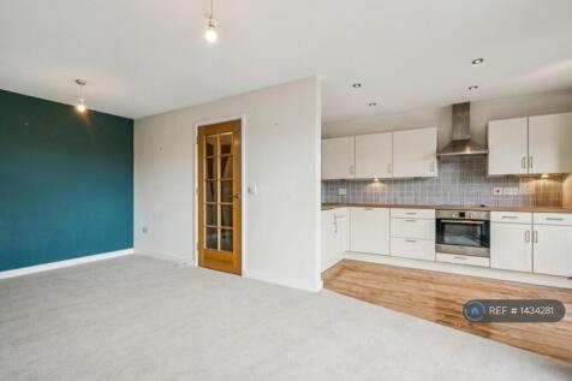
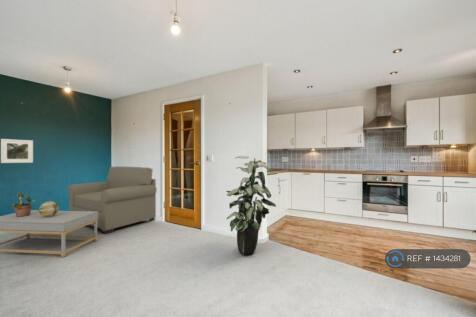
+ indoor plant [225,155,277,256]
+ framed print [0,138,34,164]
+ decorative sphere [38,200,60,217]
+ potted plant [10,190,36,217]
+ sofa [67,165,158,235]
+ coffee table [0,209,98,258]
